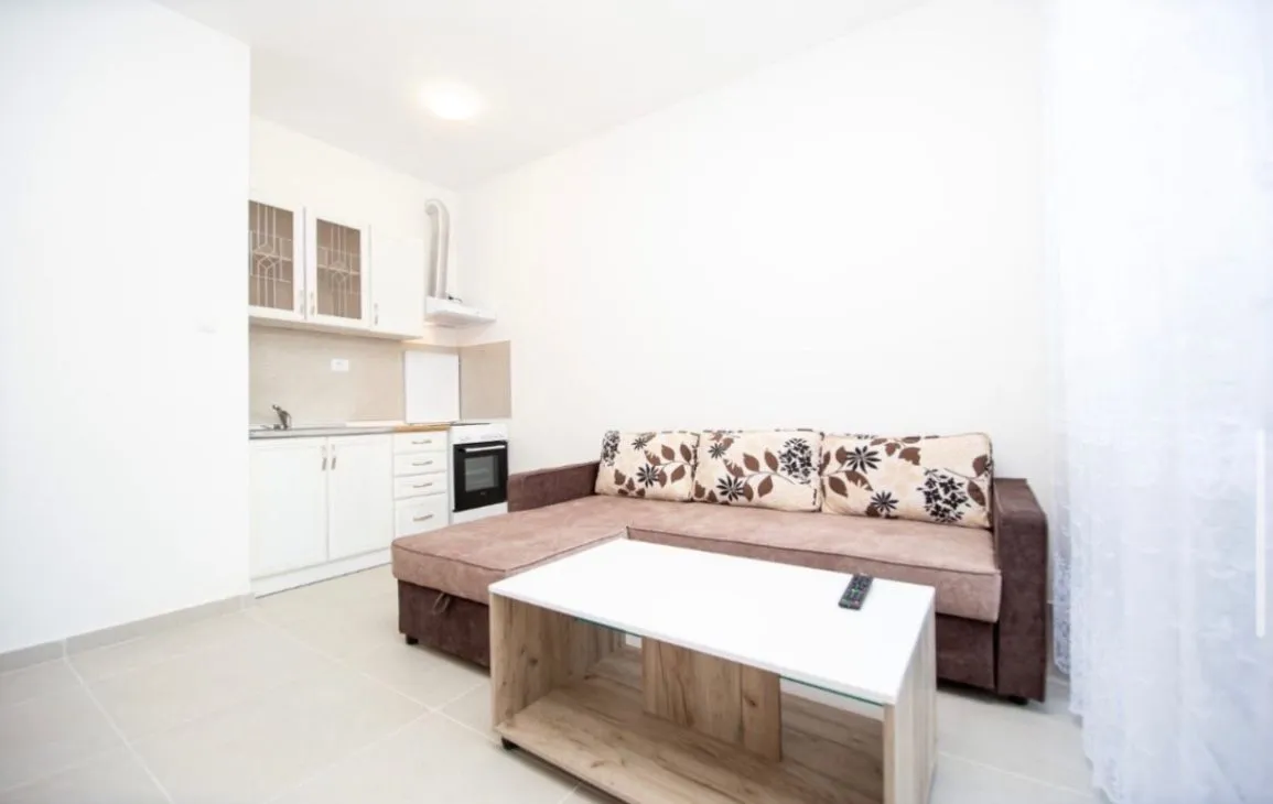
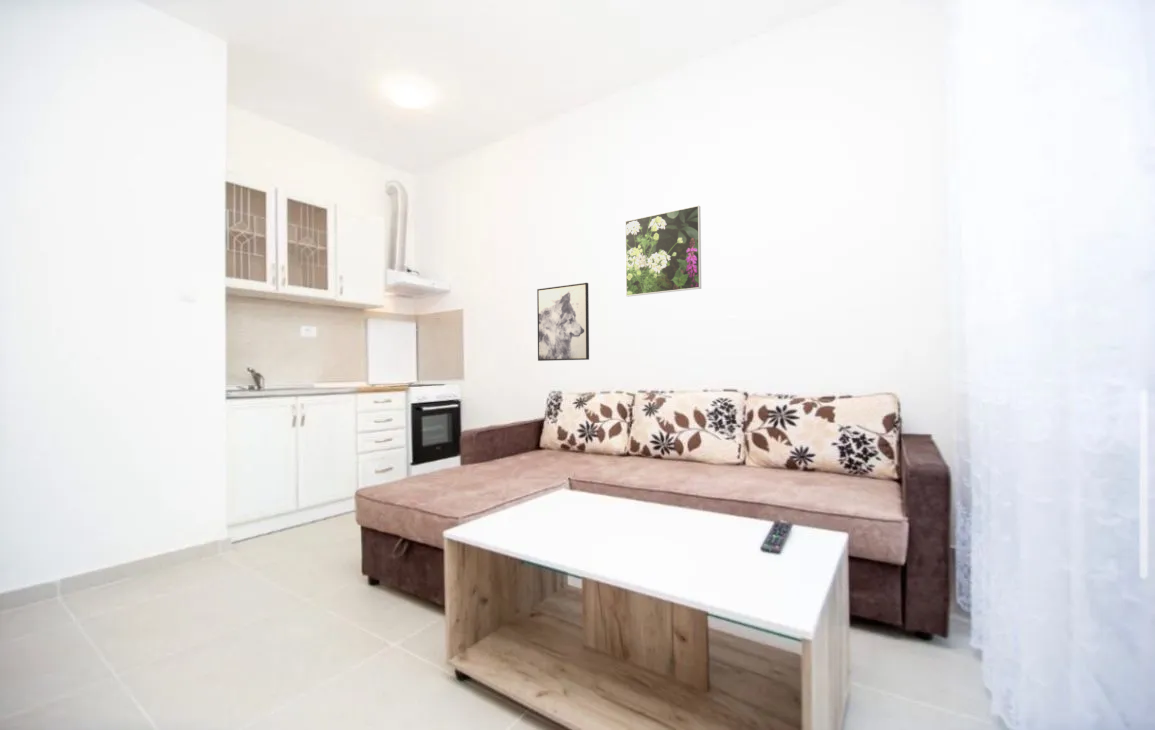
+ wall art [536,282,590,362]
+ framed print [624,204,702,297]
